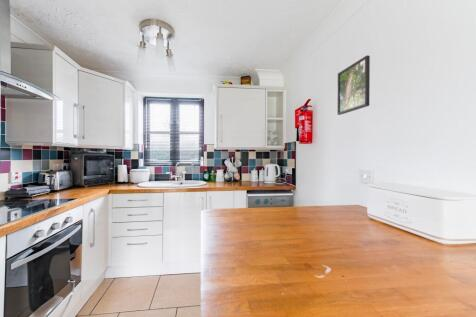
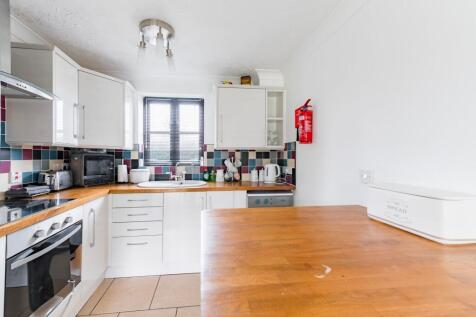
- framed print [337,55,371,116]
